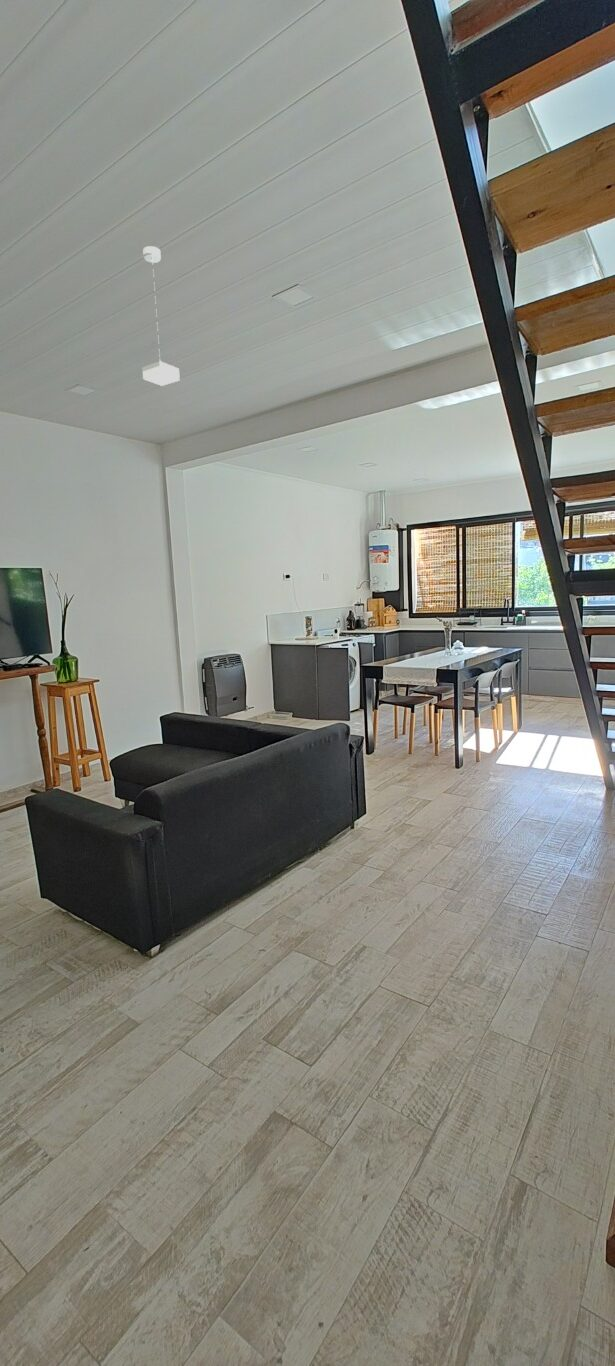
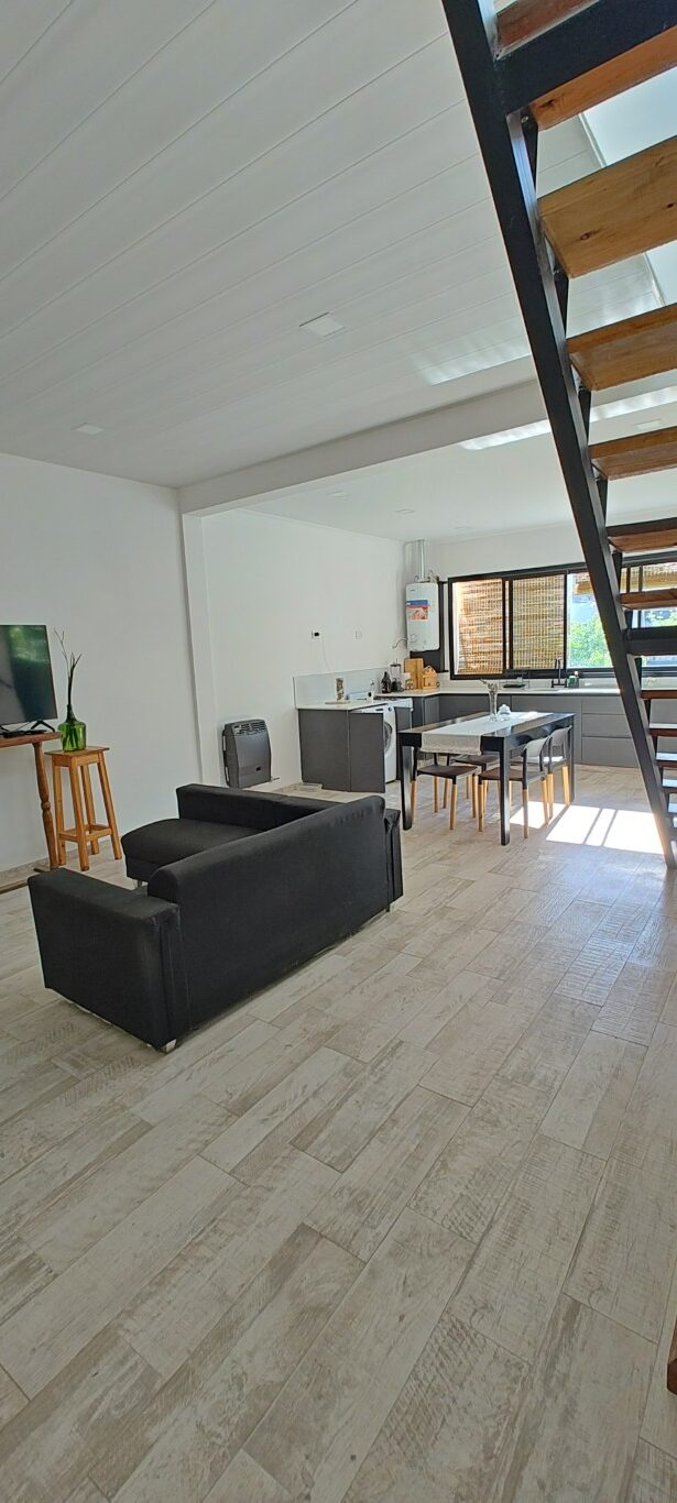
- pendant lamp [141,245,181,387]
